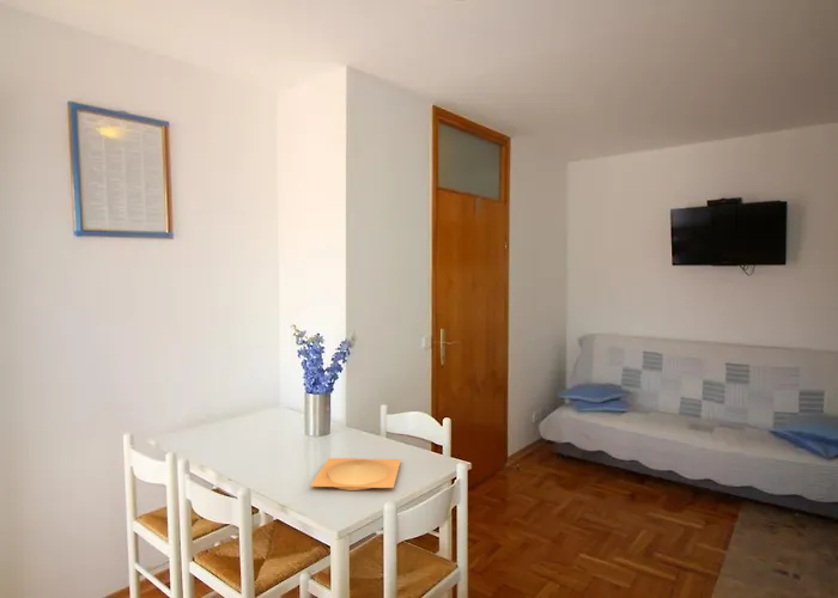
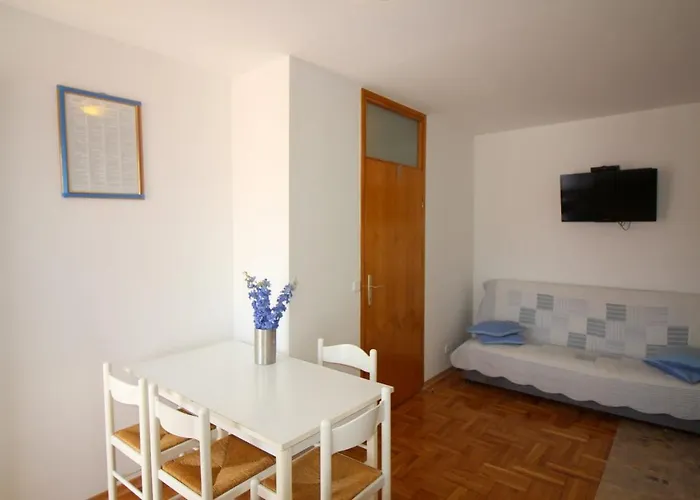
- plate [309,457,402,492]
